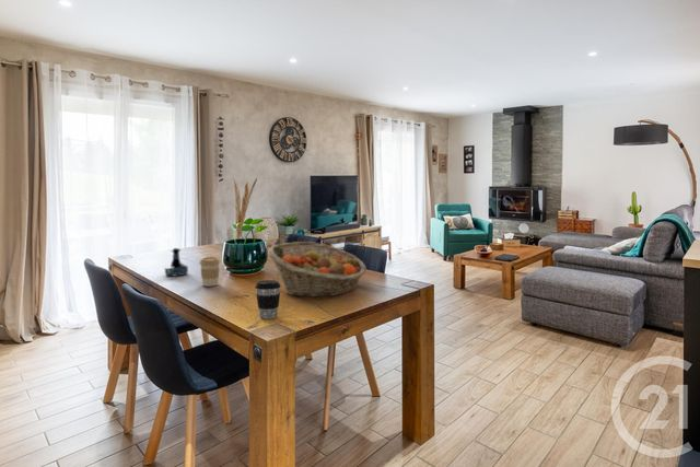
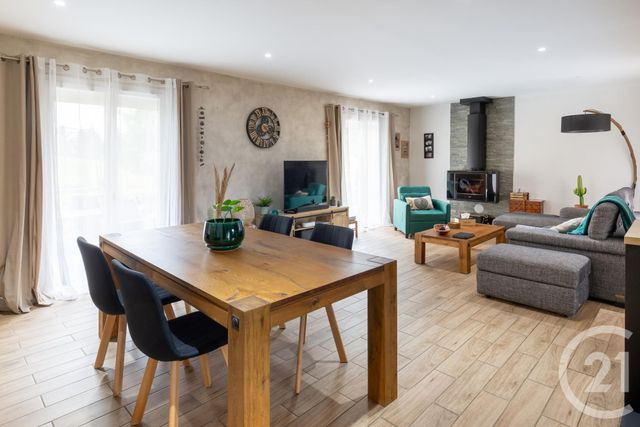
- coffee cup [254,279,282,320]
- tequila bottle [164,247,189,277]
- coffee cup [199,256,221,288]
- fruit basket [267,241,368,299]
